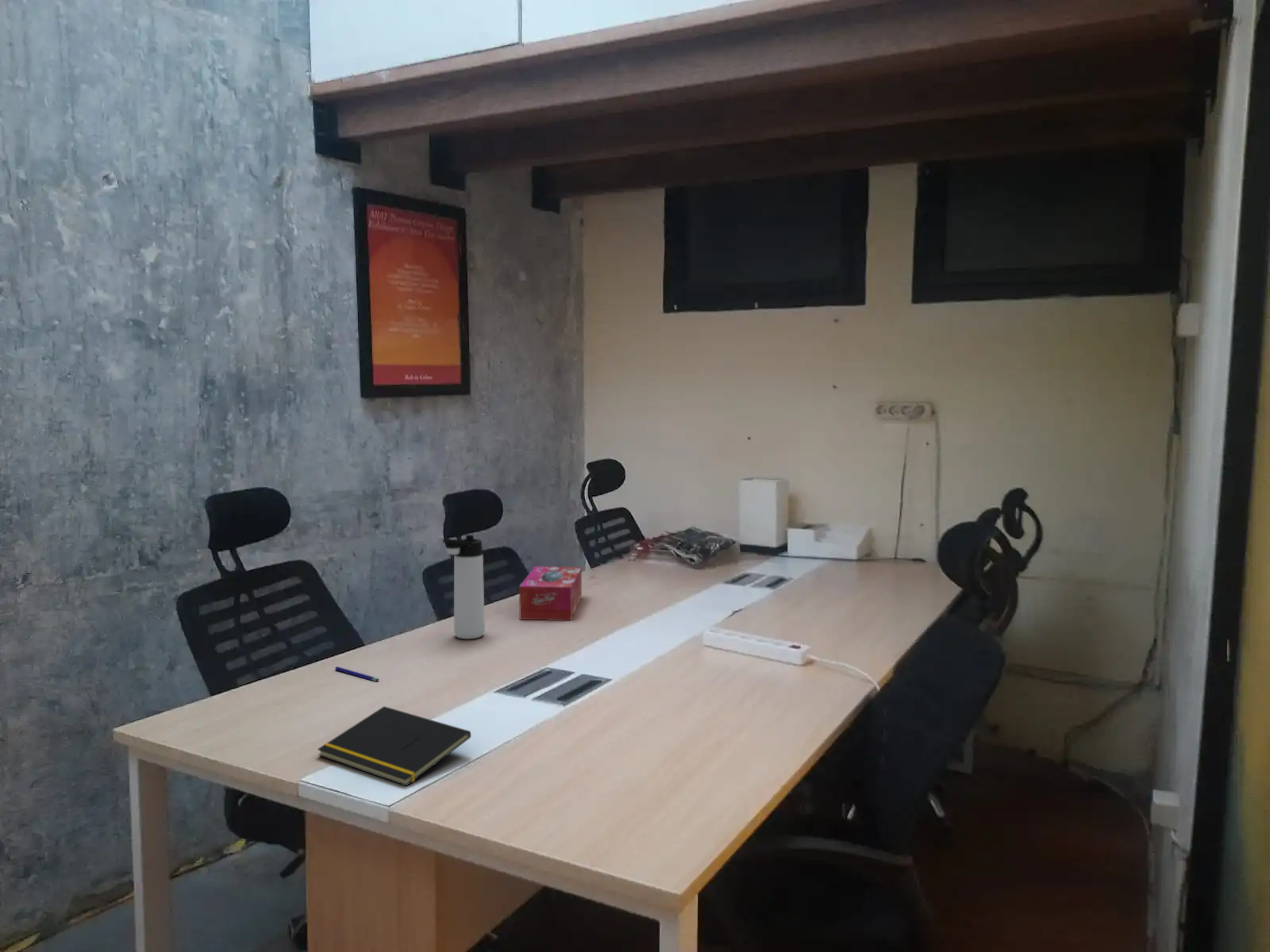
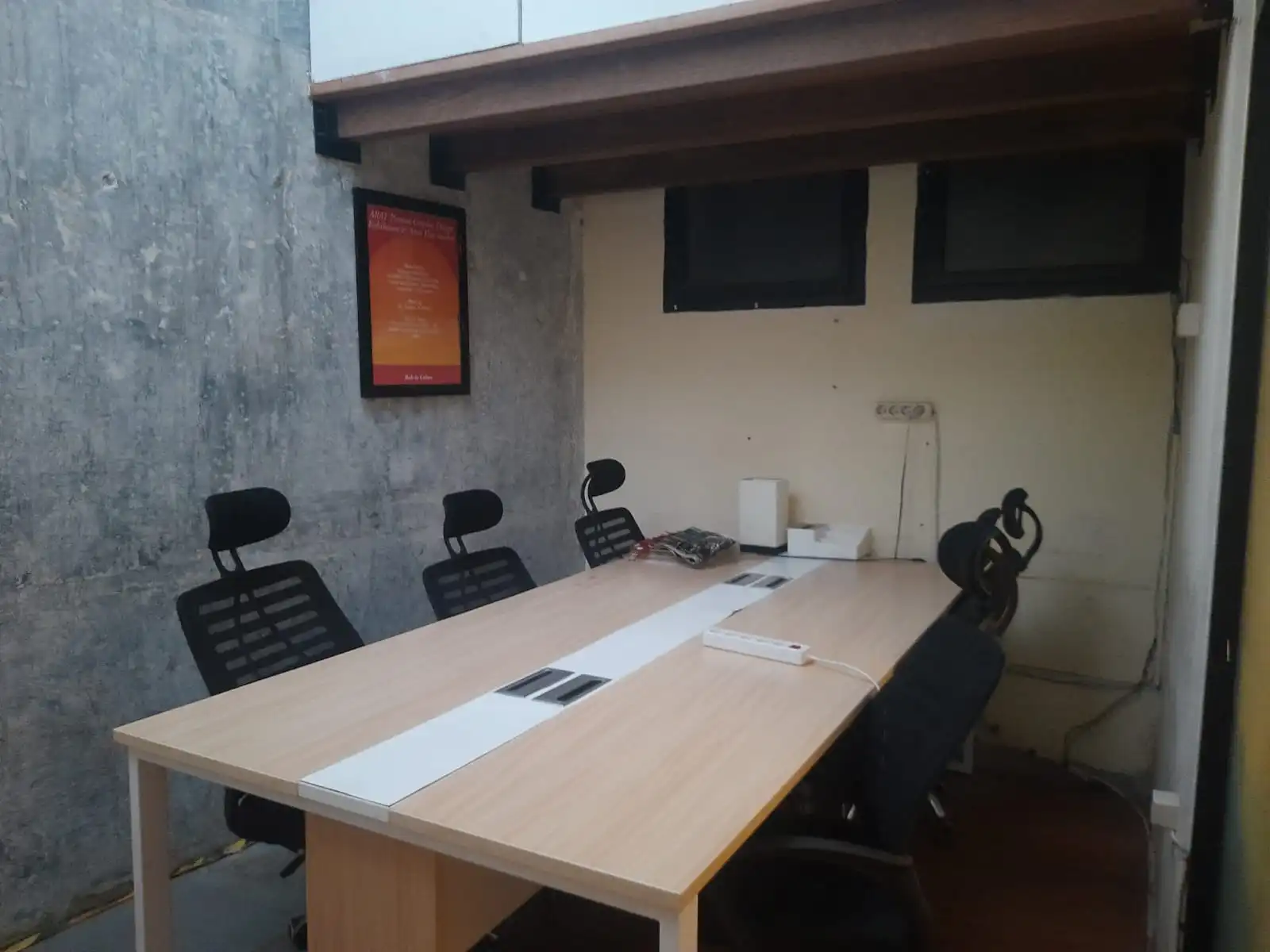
- tissue box [518,566,583,621]
- notepad [317,705,471,787]
- pen [334,666,379,682]
- thermos bottle [442,534,486,639]
